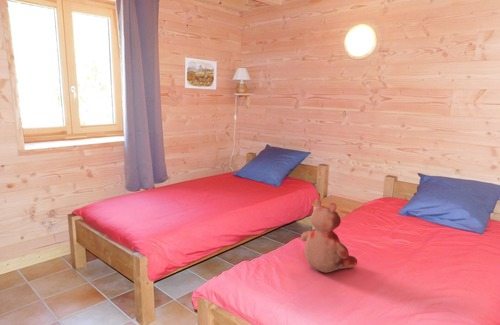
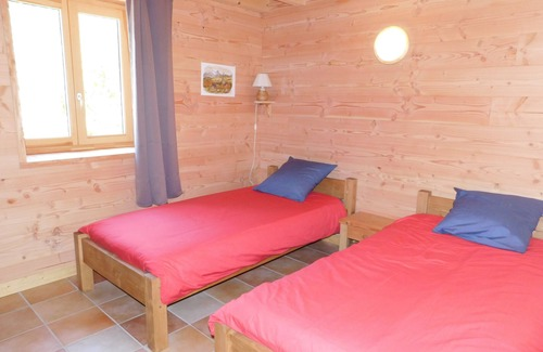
- teddy bear [300,198,358,273]
